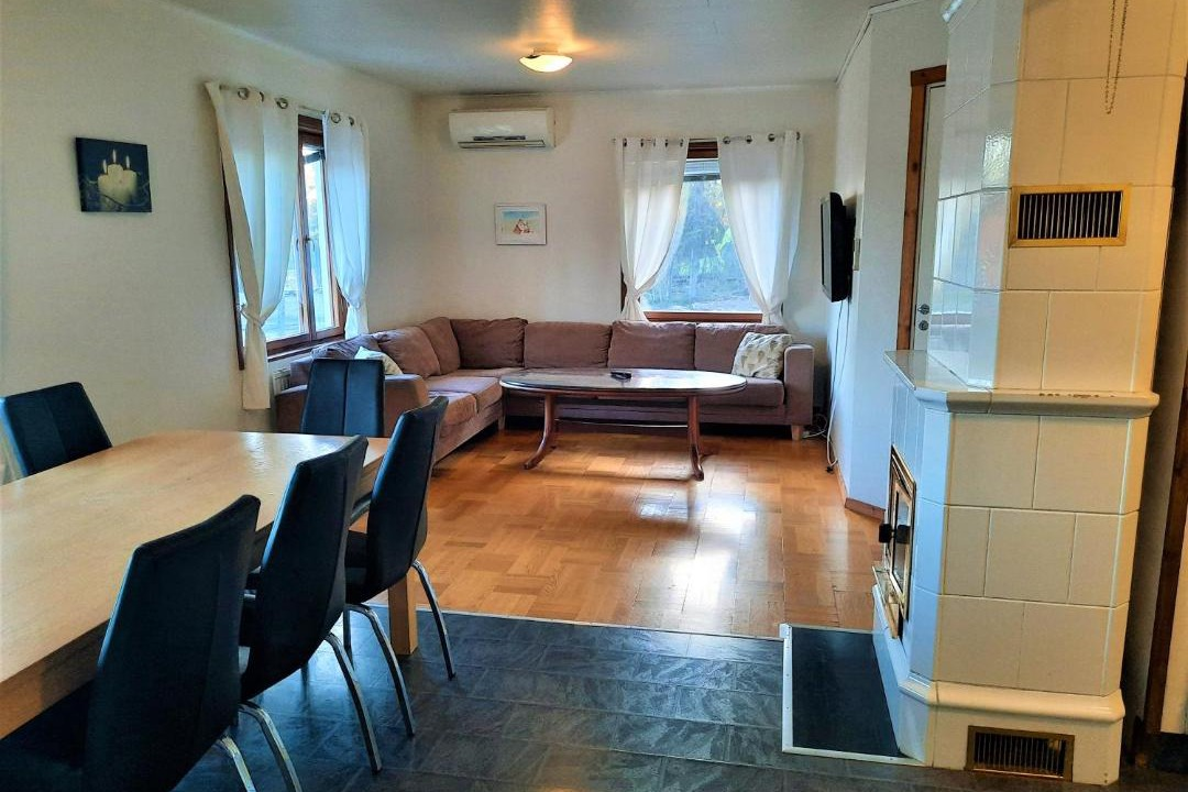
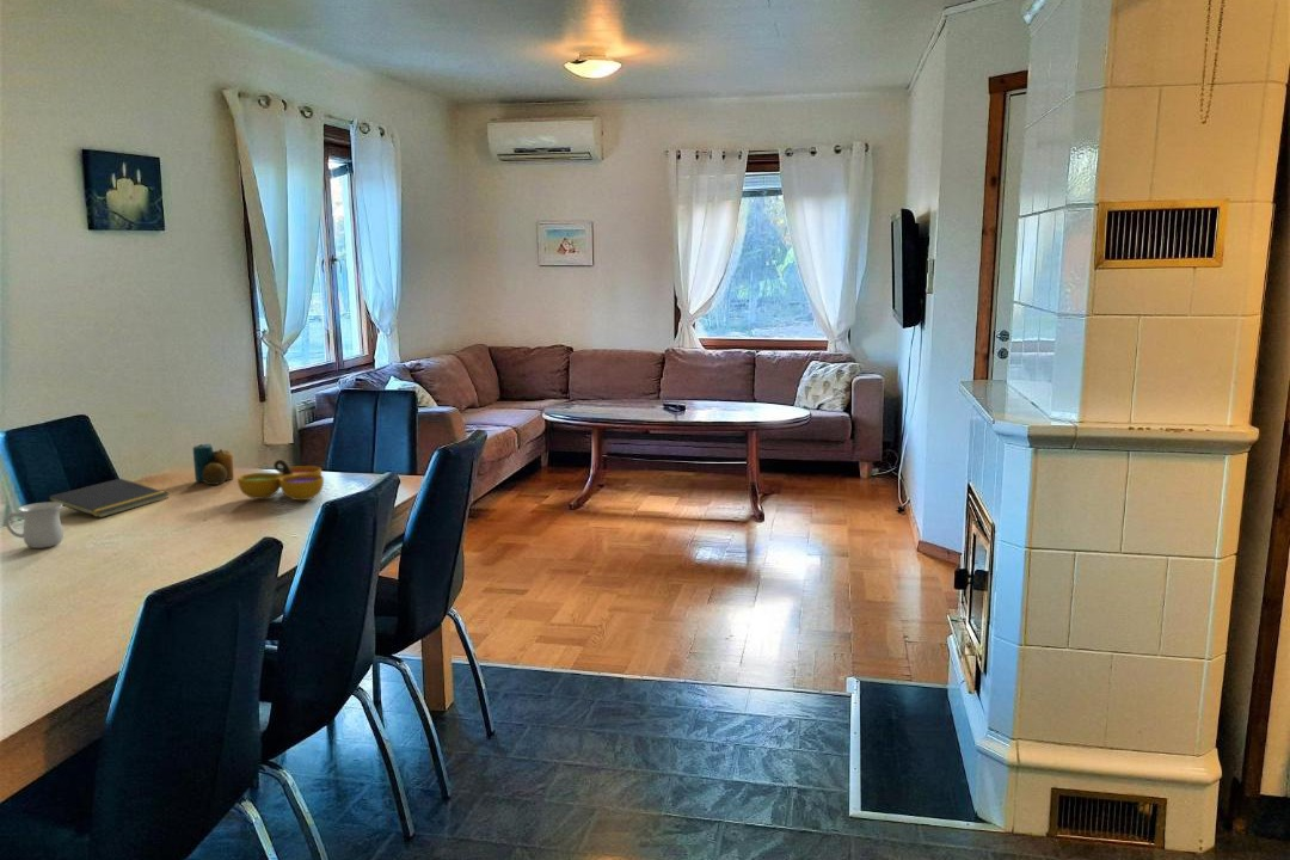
+ decorative bowl [236,459,325,502]
+ candle [192,443,235,486]
+ notepad [47,478,170,518]
+ mug [4,500,64,549]
